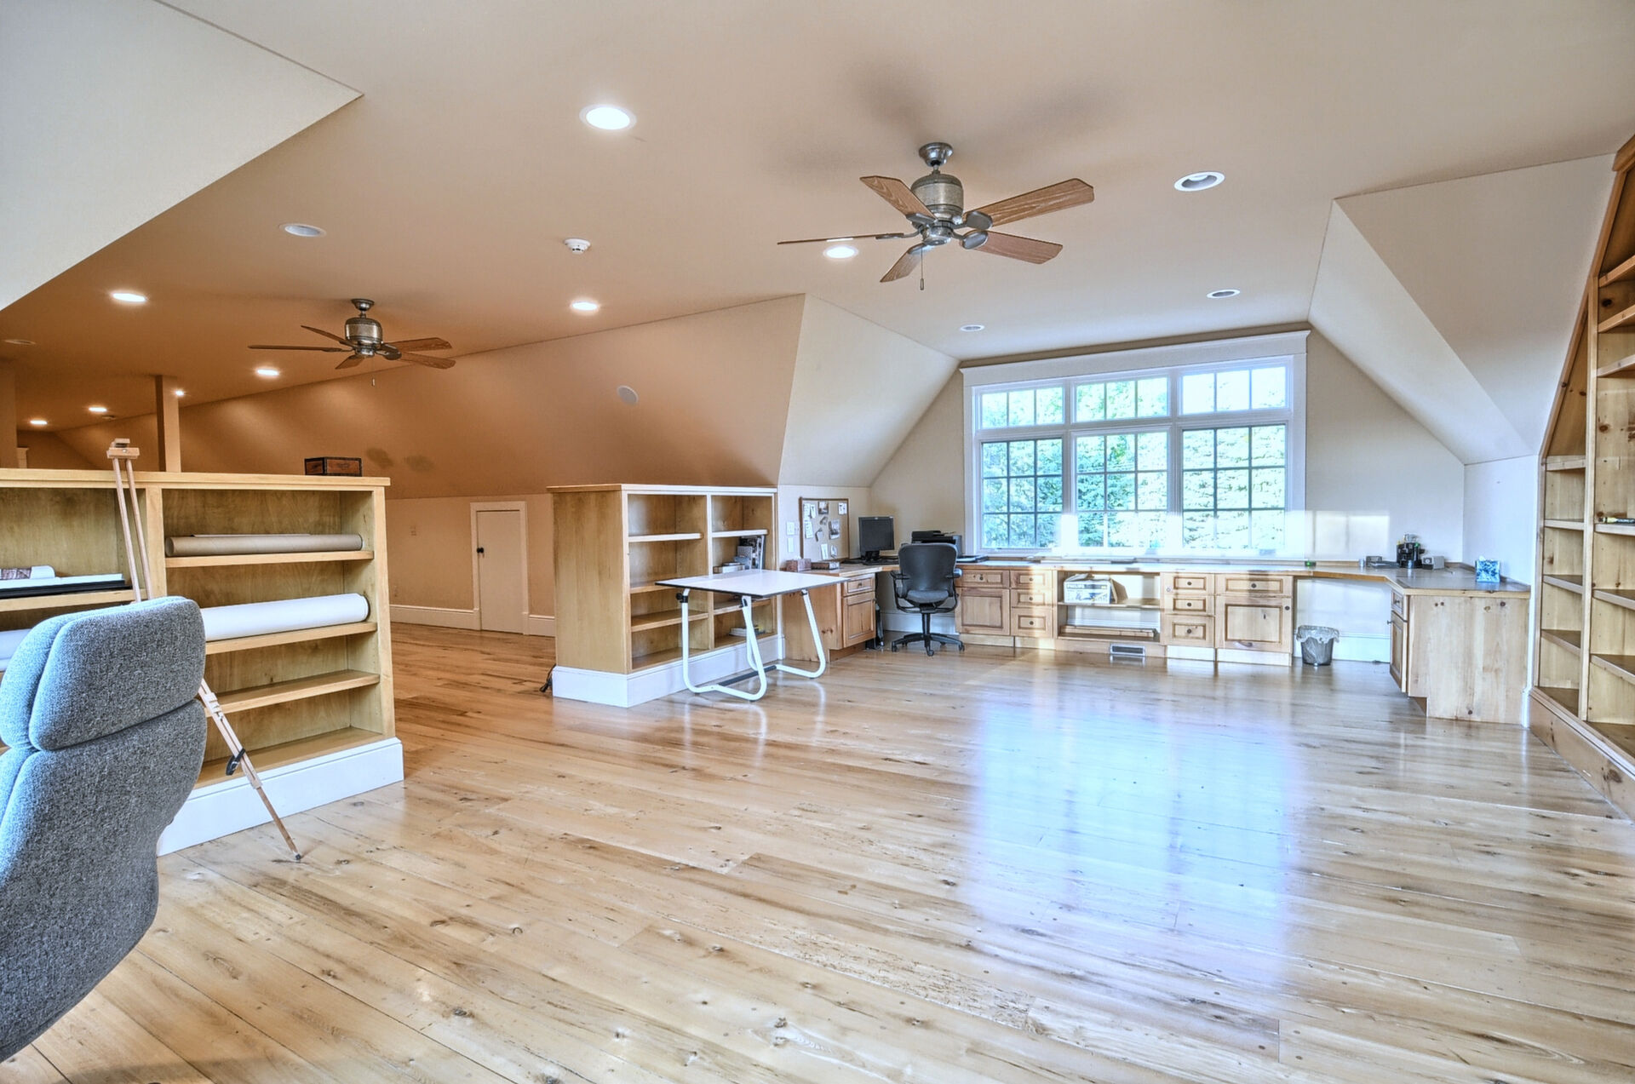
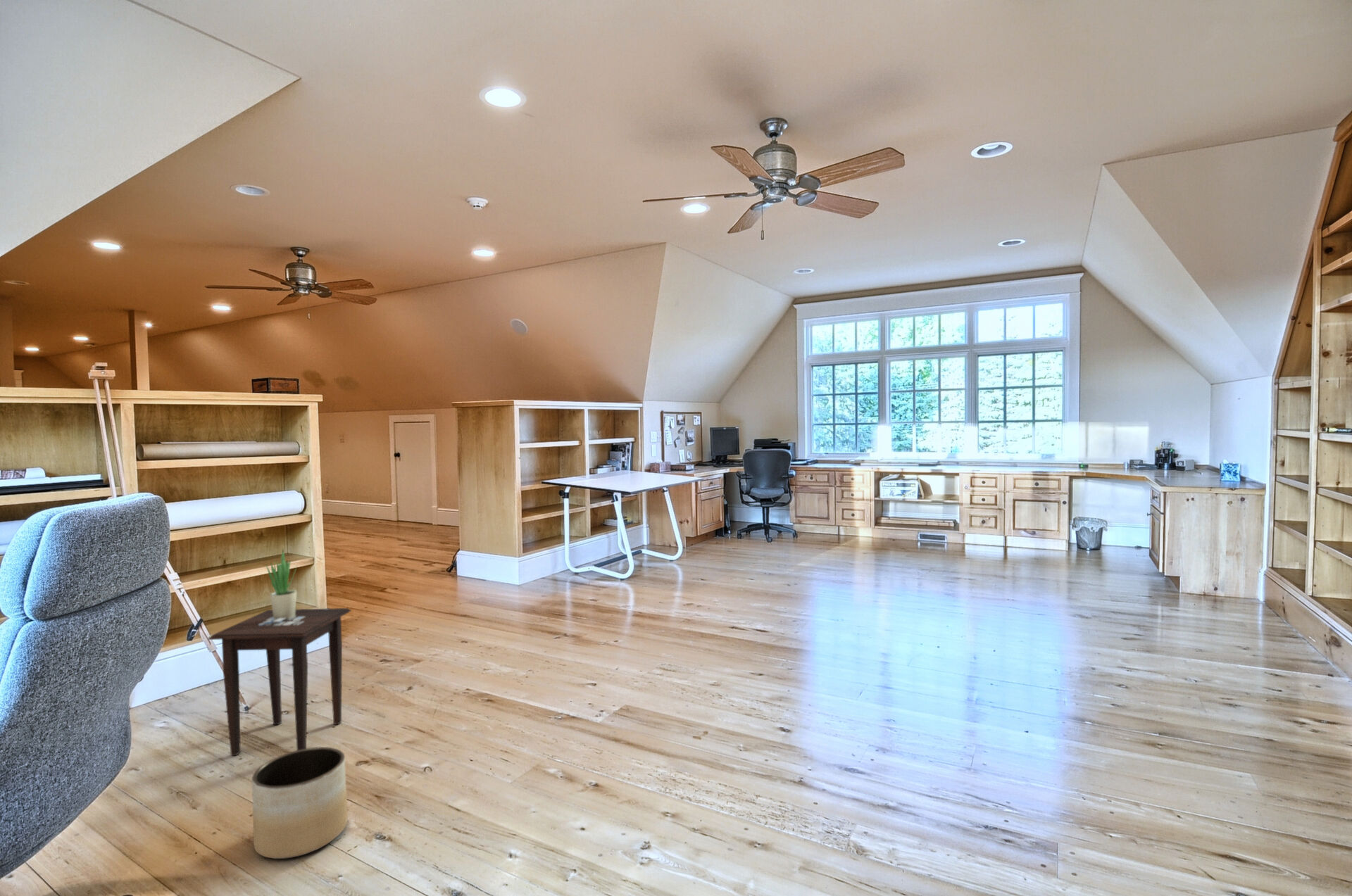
+ planter [251,746,349,859]
+ side table [208,607,352,756]
+ potted plant [265,548,298,619]
